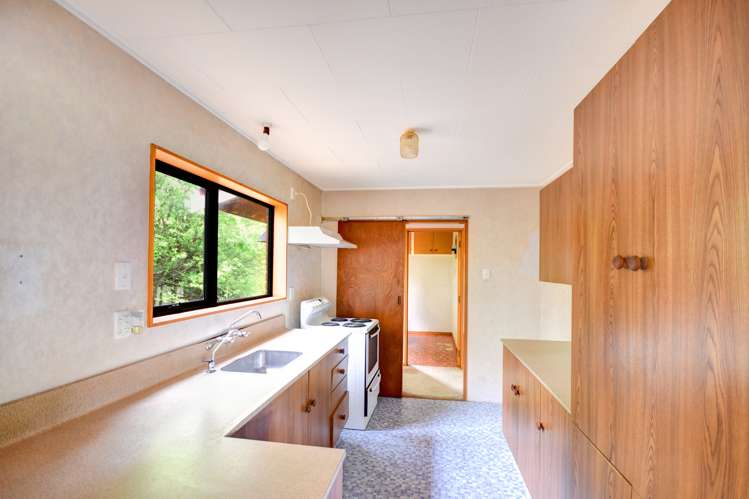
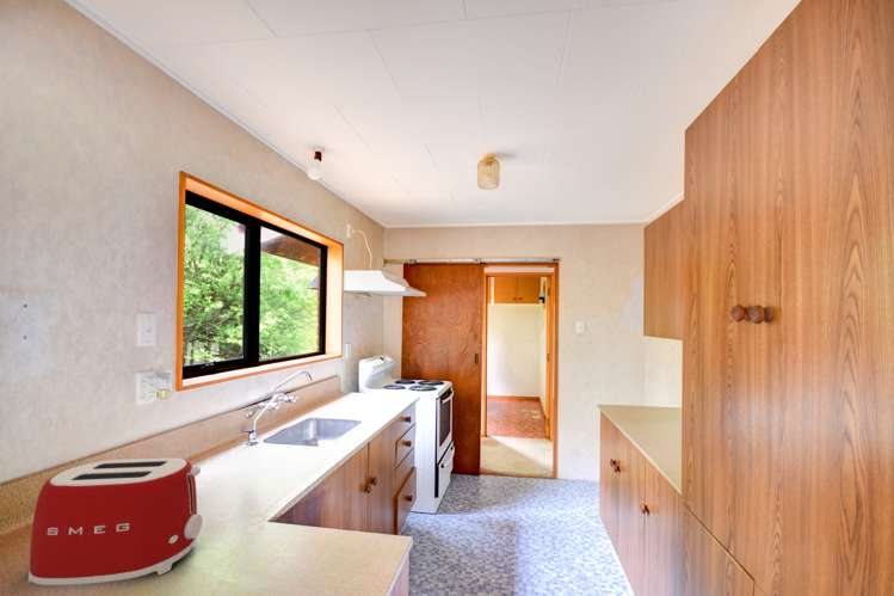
+ toaster [27,456,203,586]
